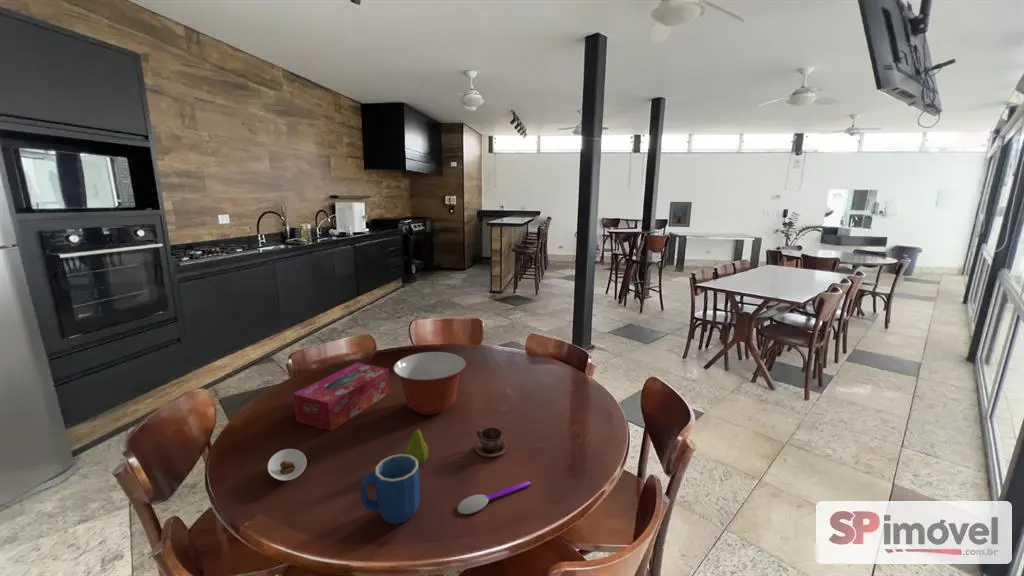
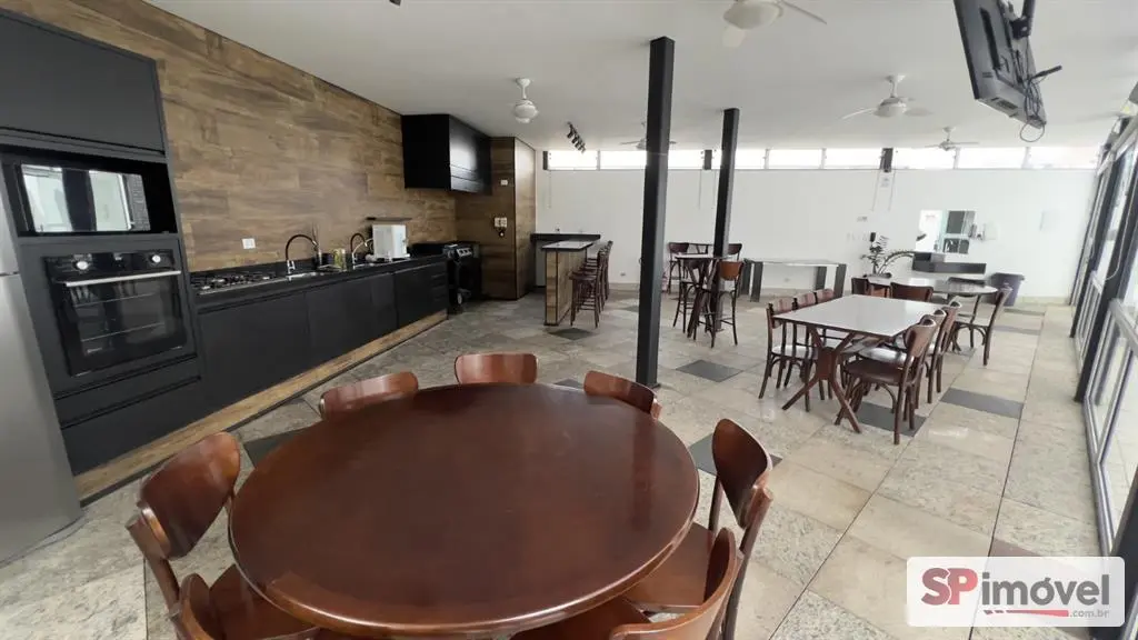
- fruit [405,421,430,466]
- saucer [267,448,308,482]
- picture frame [667,201,693,228]
- mug [360,453,421,525]
- cup [474,426,508,458]
- spoon [456,480,531,515]
- mixing bowl [392,351,467,416]
- tissue box [292,361,391,432]
